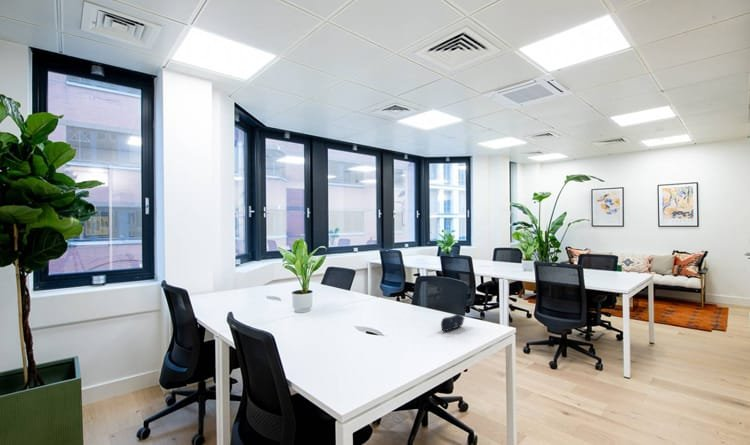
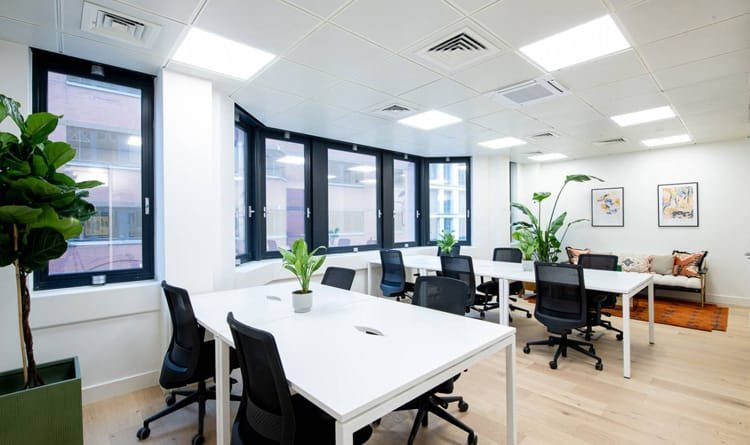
- pencil case [440,313,466,332]
